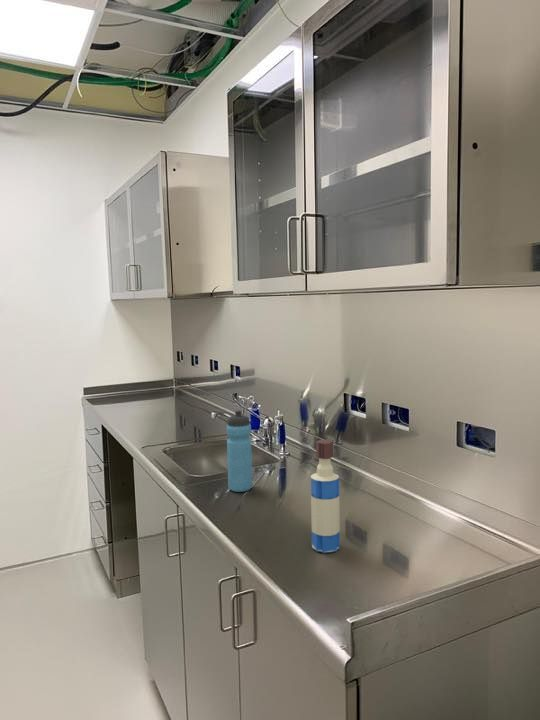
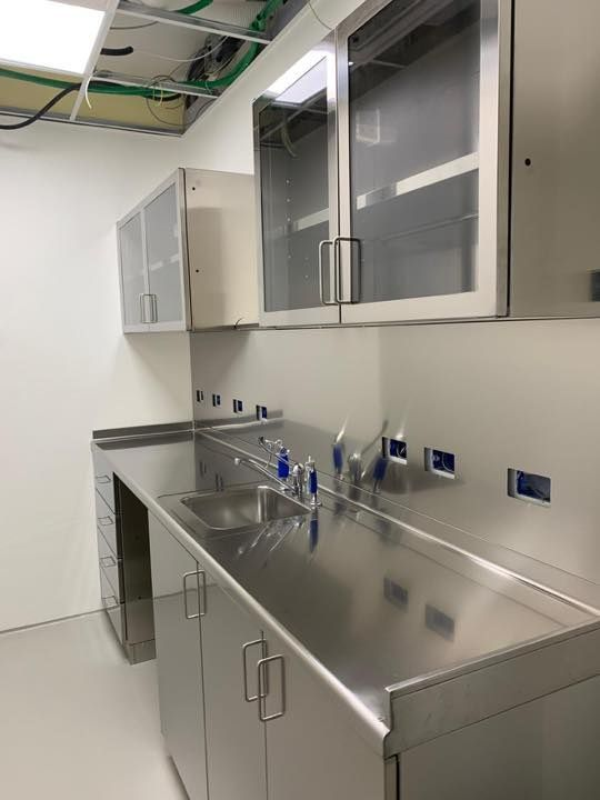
- water bottle [226,410,253,493]
- tequila bottle [310,438,341,554]
